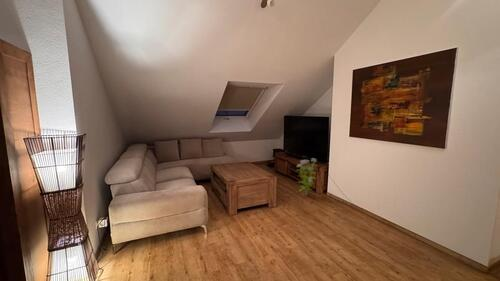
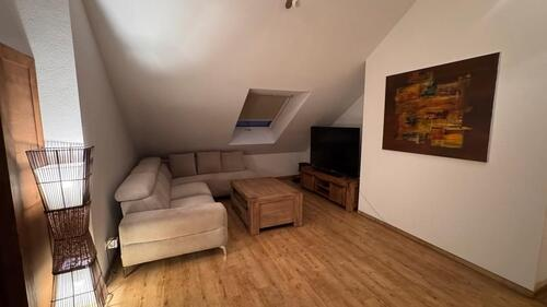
- decorative plant [294,157,319,196]
